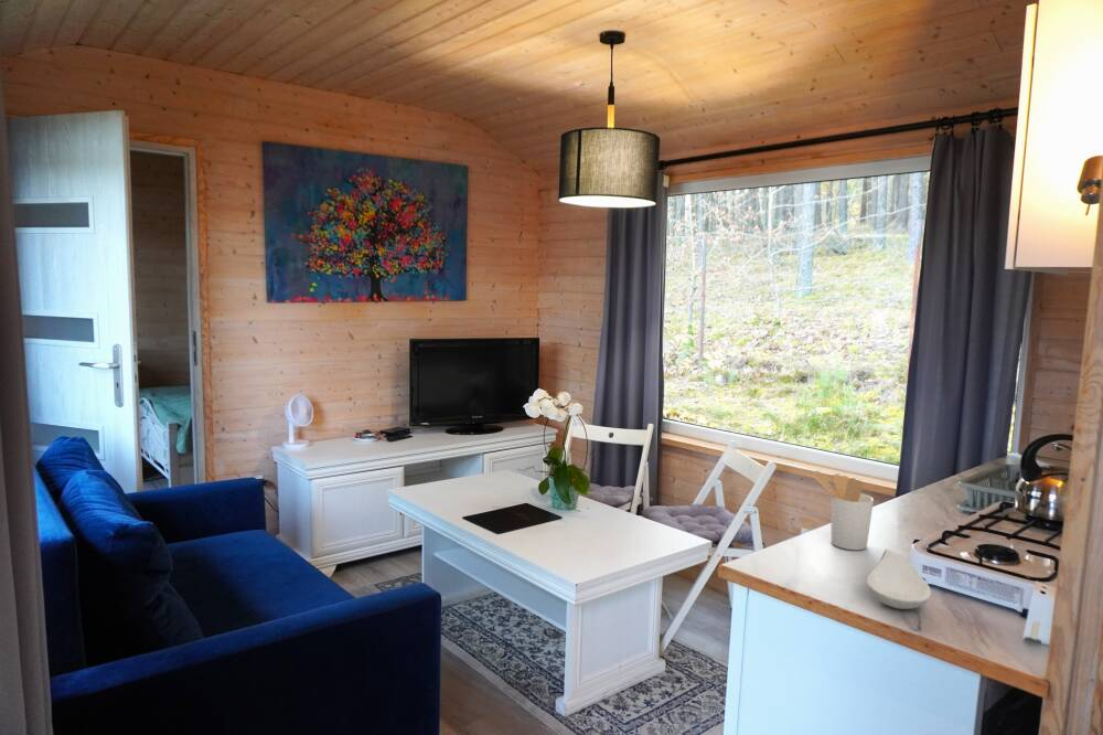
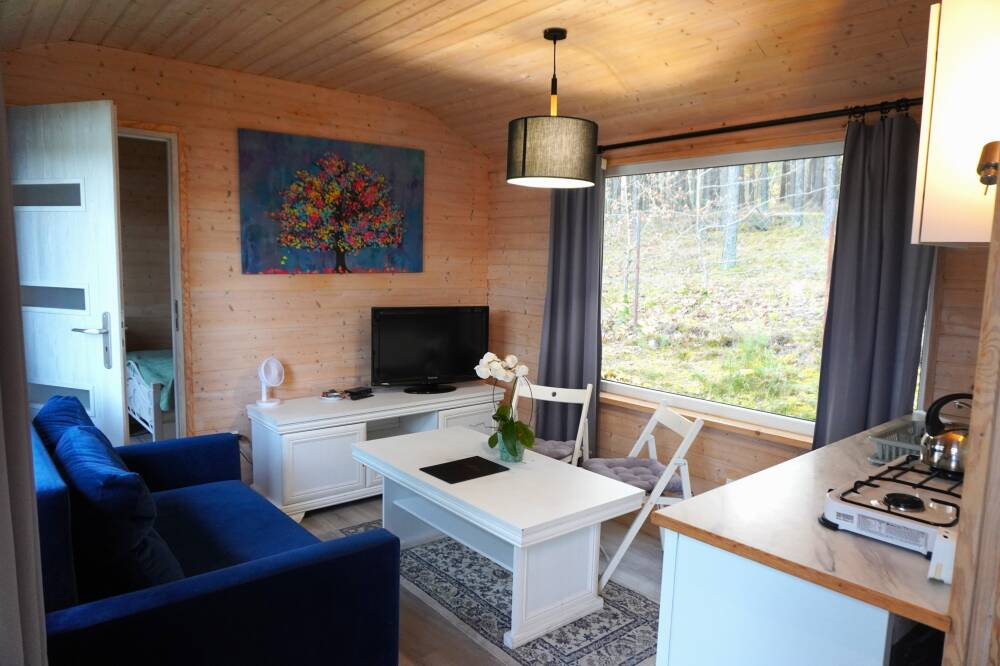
- spoon rest [866,547,932,610]
- utensil holder [812,470,875,551]
